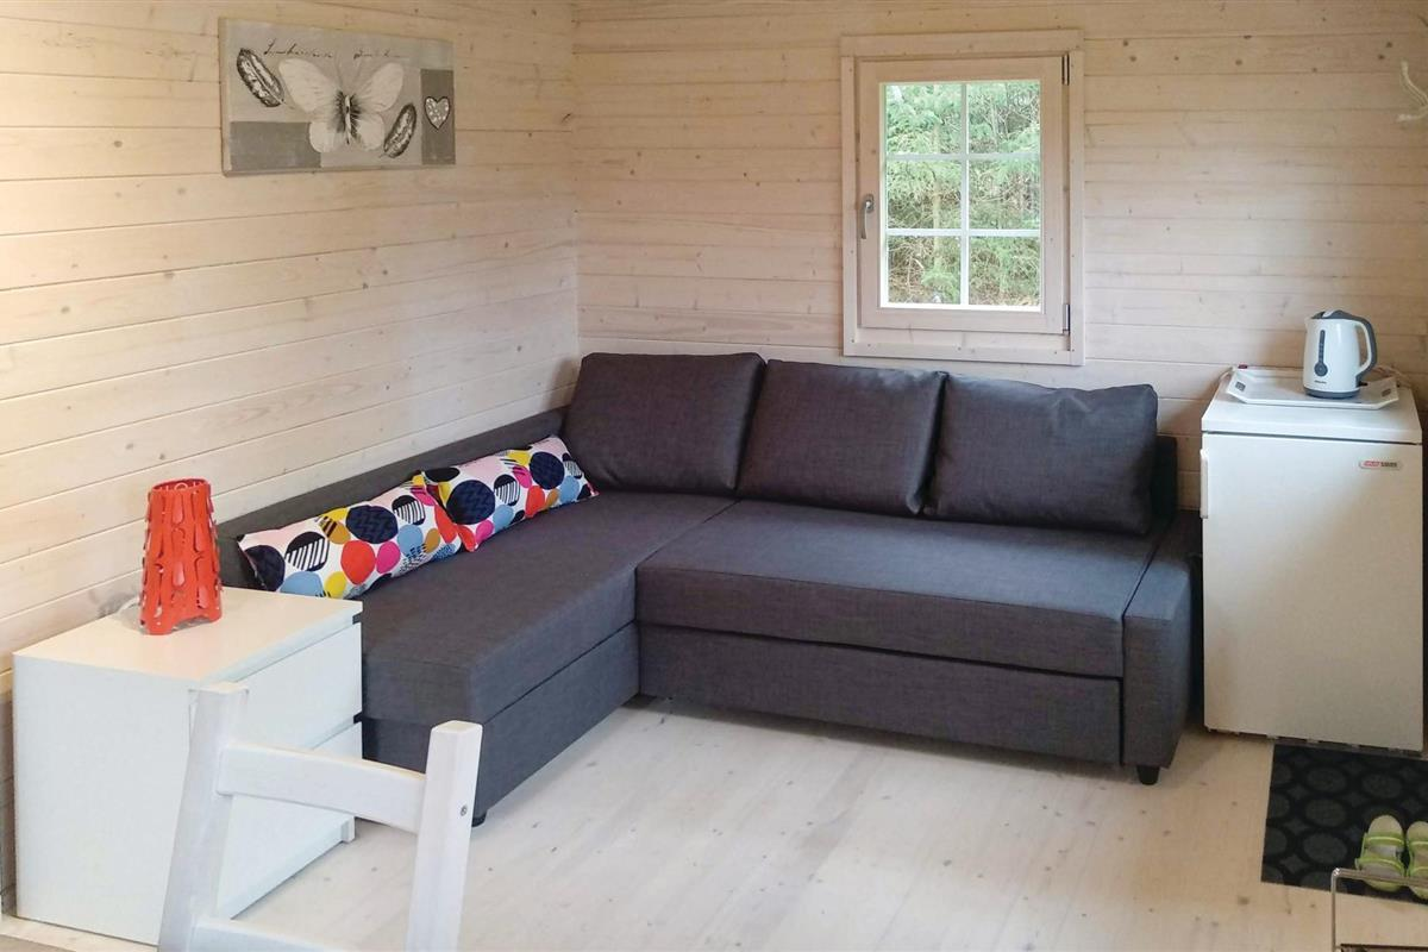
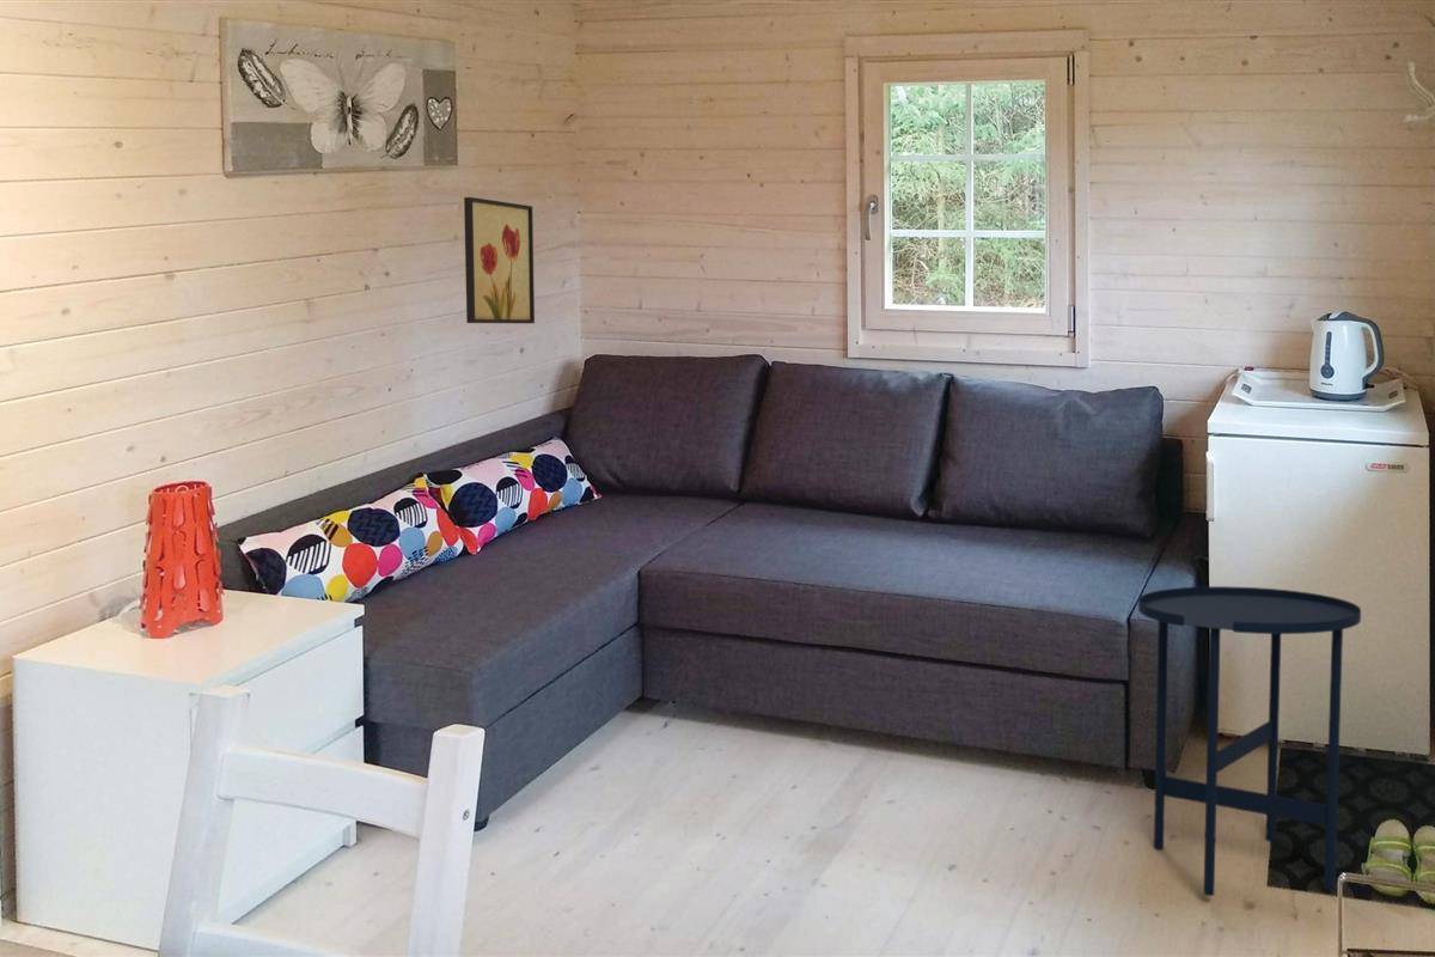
+ wall art [463,196,536,324]
+ side table [1137,585,1362,897]
